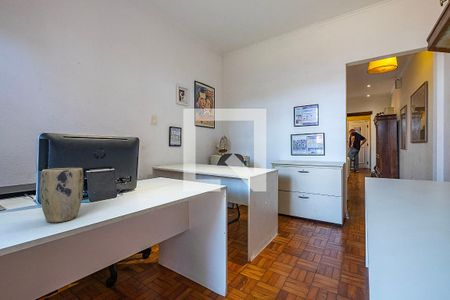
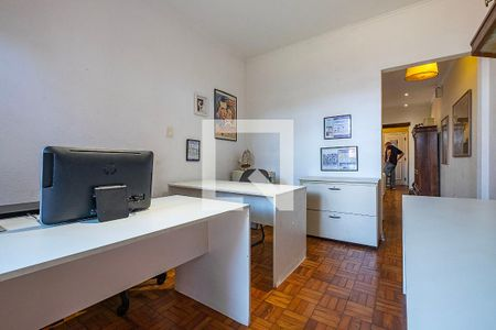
- plant pot [39,167,84,224]
